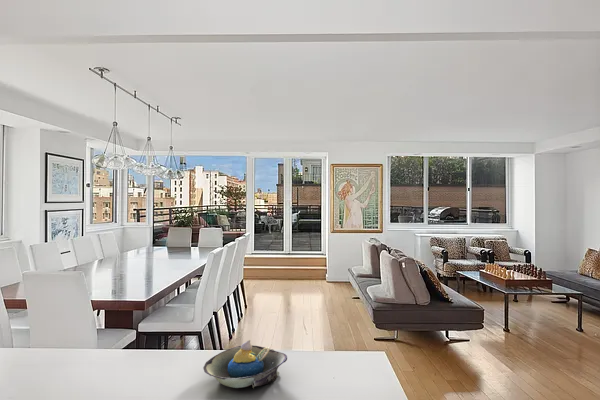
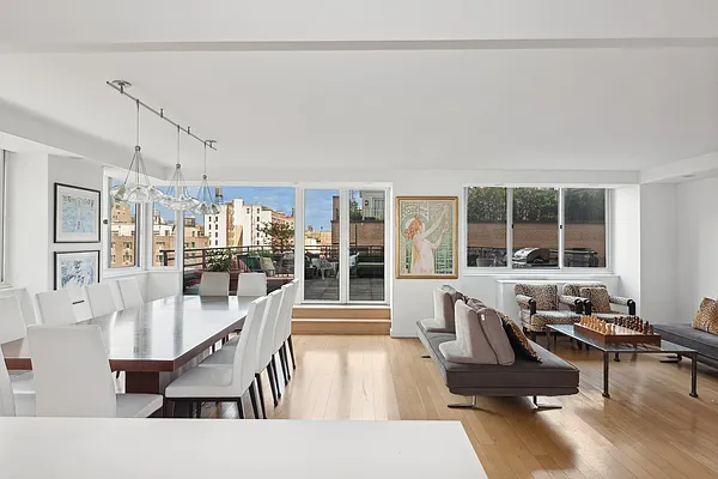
- decorative bowl [202,339,288,389]
